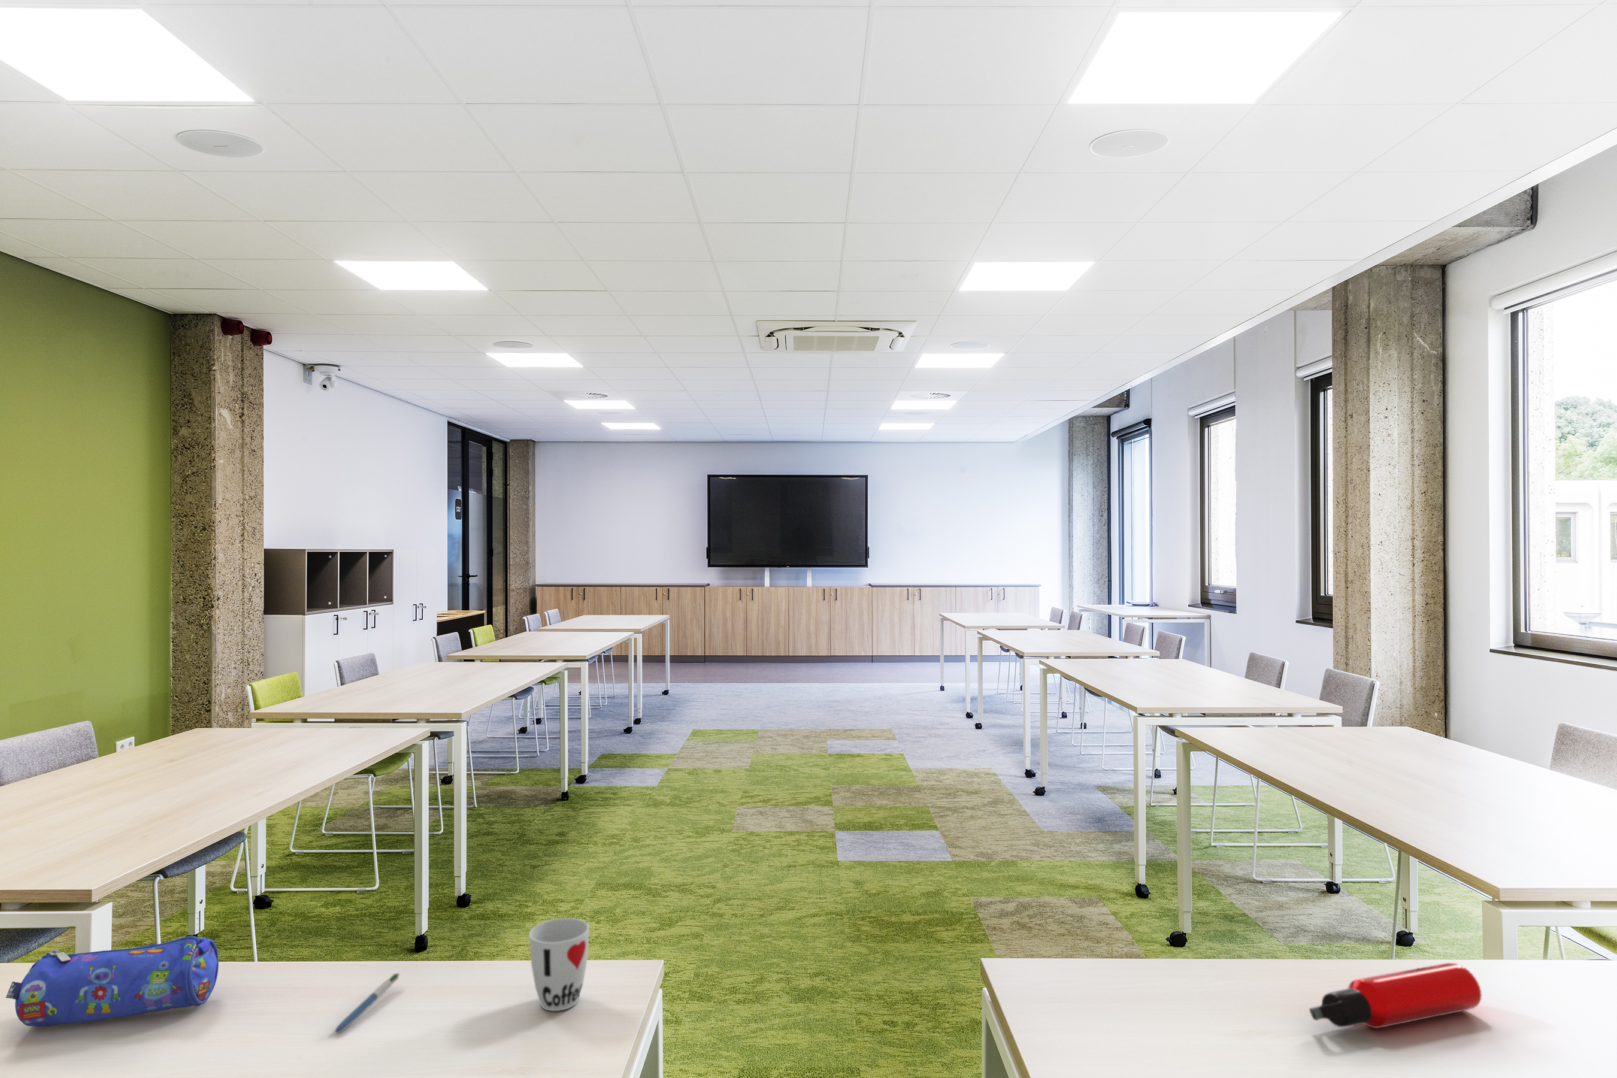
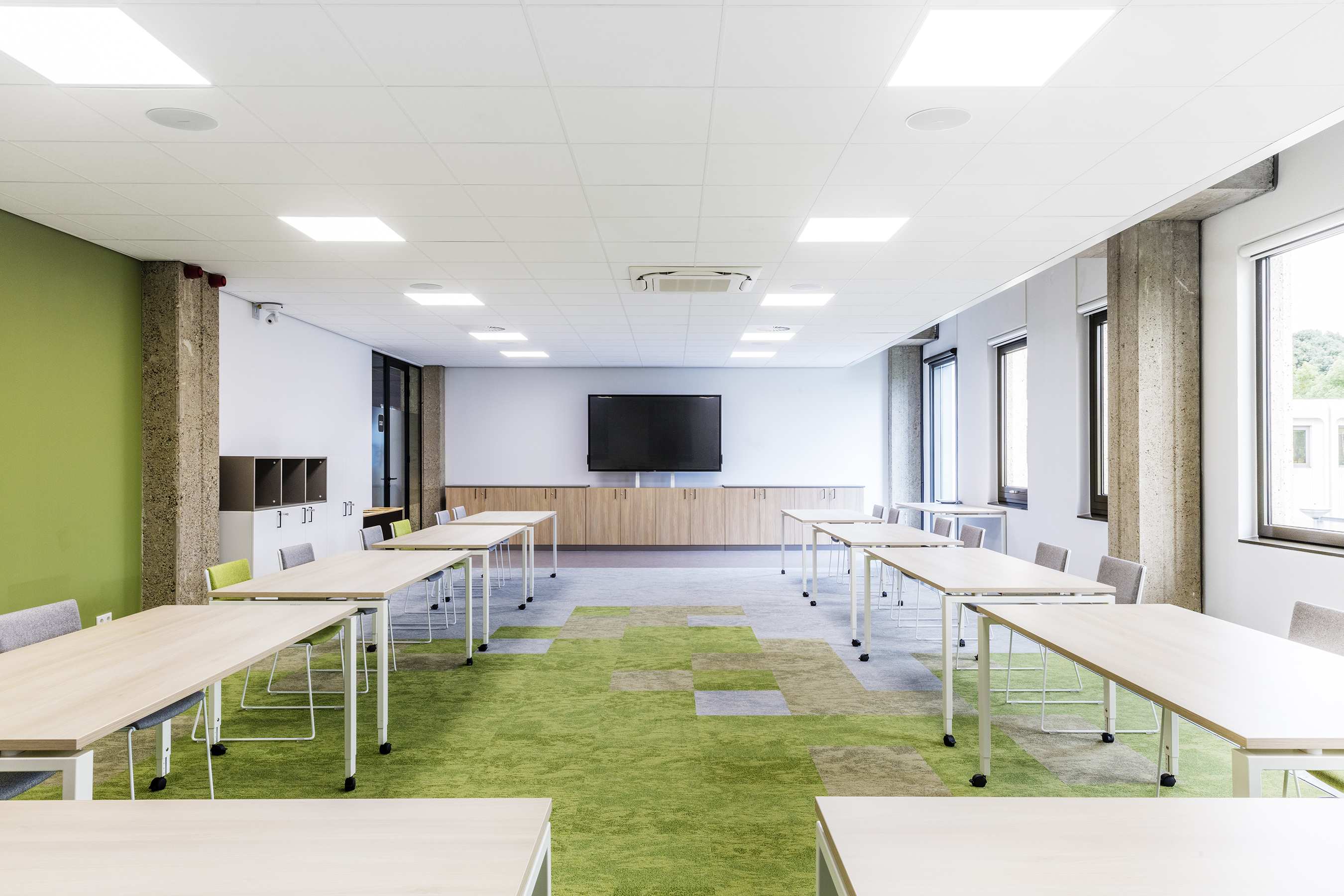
- water bottle [1309,962,1482,1029]
- pen [333,972,401,1035]
- cup [529,918,590,1012]
- pencil case [5,936,219,1027]
